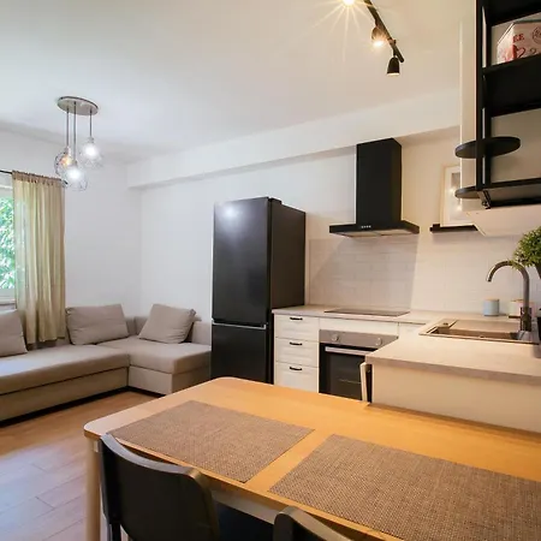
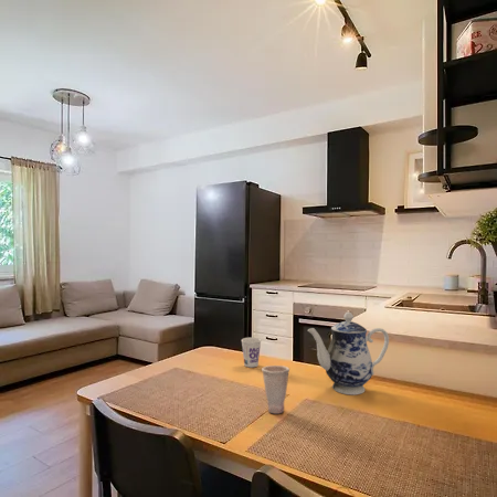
+ teapot [306,311,390,395]
+ cup [261,364,290,415]
+ cup [241,337,262,368]
